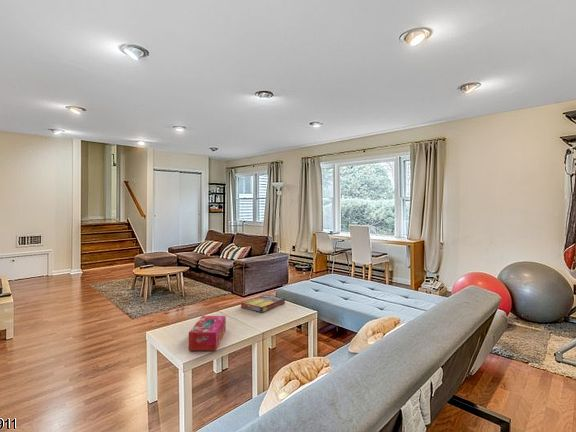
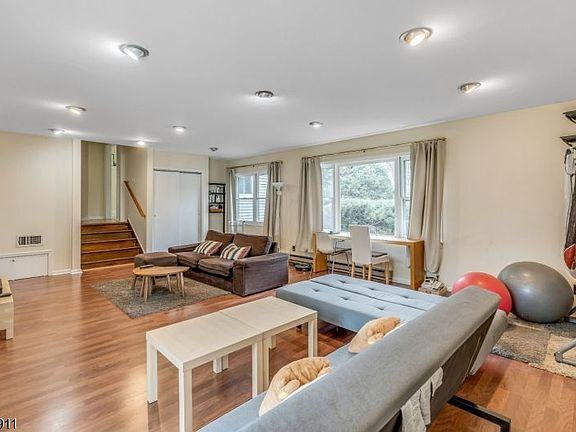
- tissue box [188,315,227,352]
- game compilation box [240,294,286,313]
